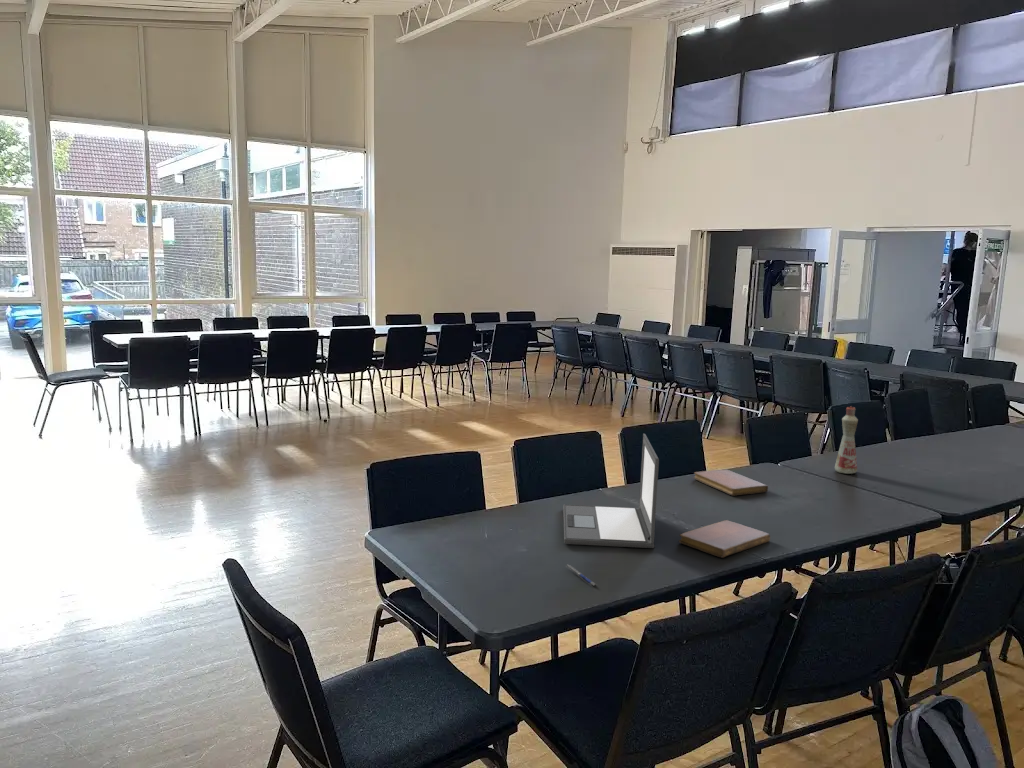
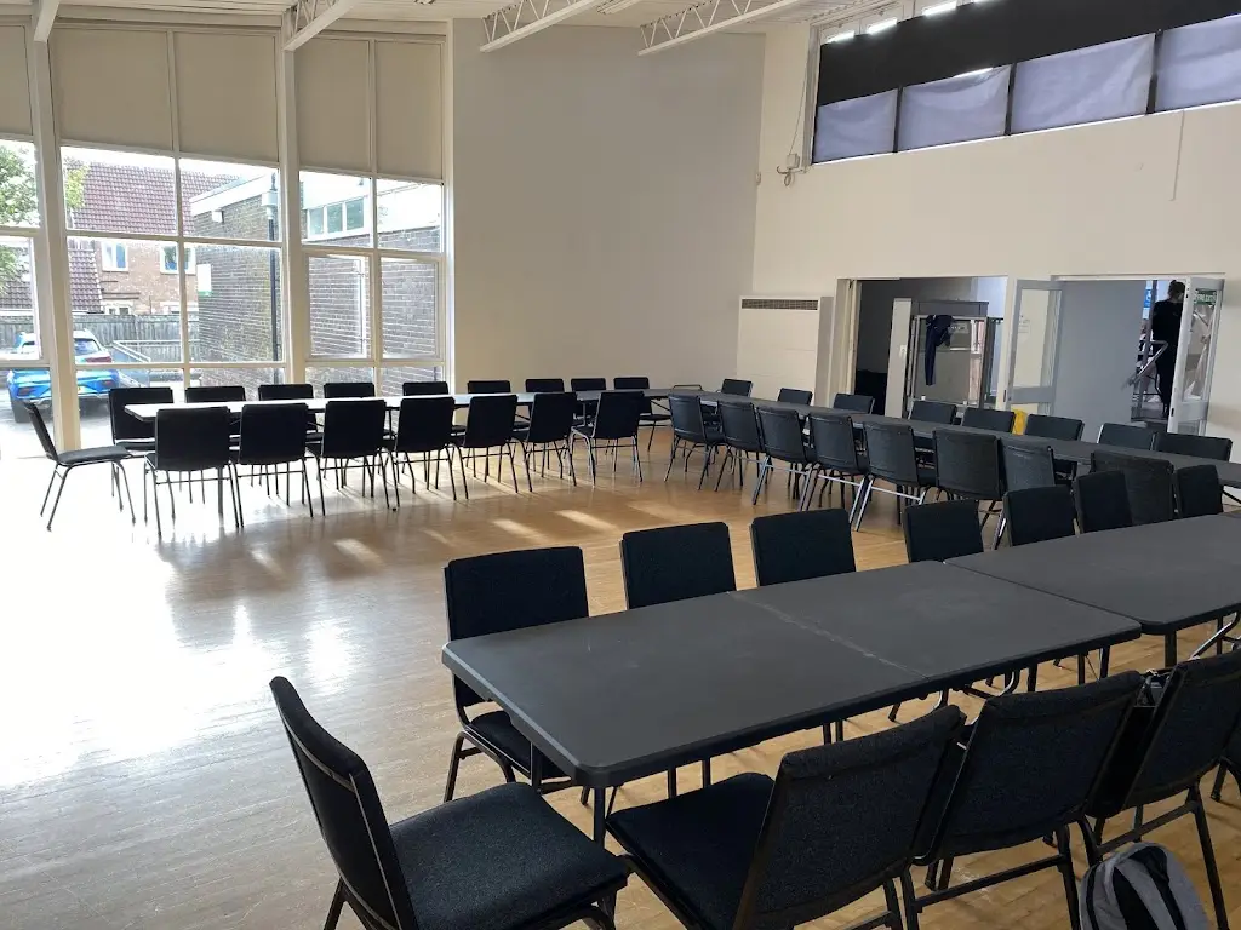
- pen [566,563,598,587]
- bottle [834,405,859,475]
- notebook [678,519,771,559]
- laptop [562,433,660,549]
- notebook [693,469,769,497]
